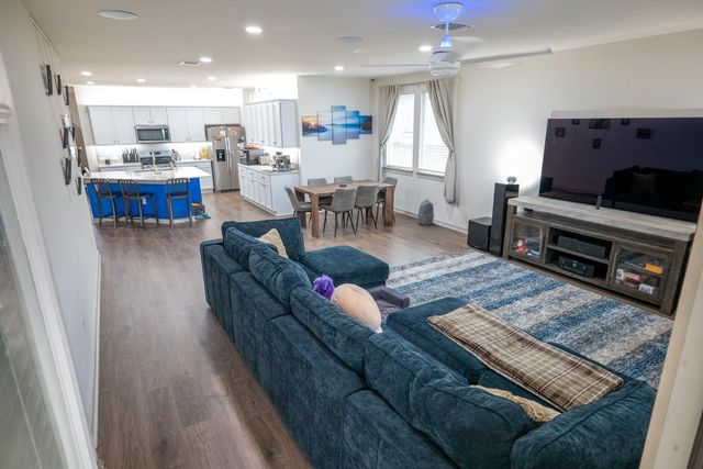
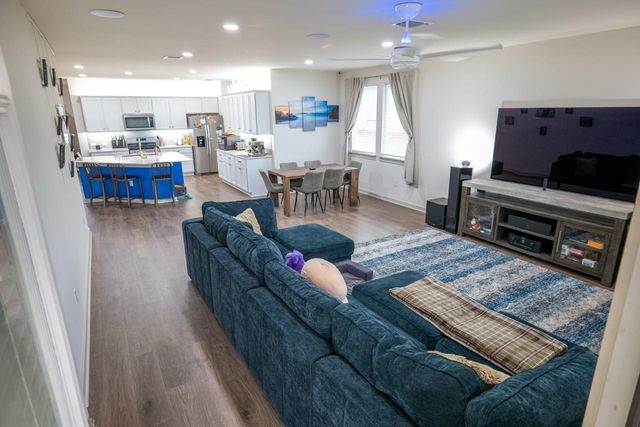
- backpack [415,198,435,225]
